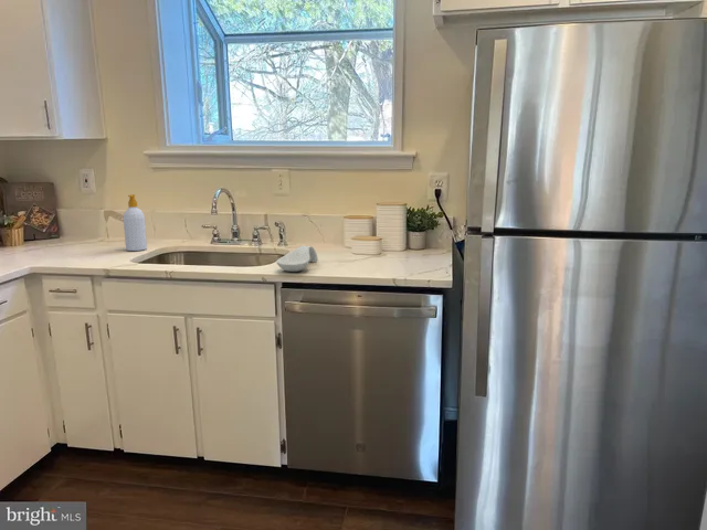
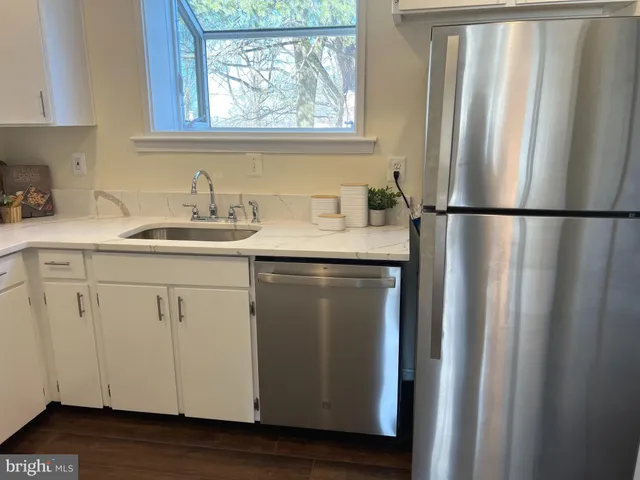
- spoon rest [275,245,319,273]
- soap bottle [123,193,148,252]
